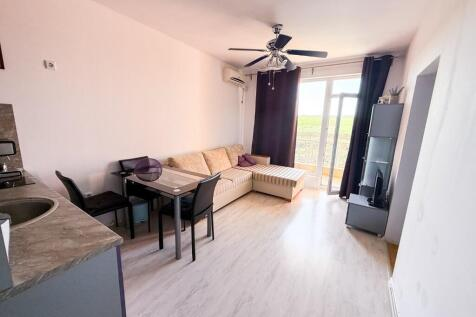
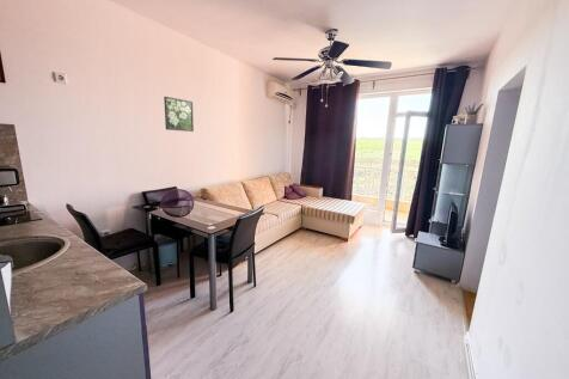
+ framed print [163,96,195,133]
